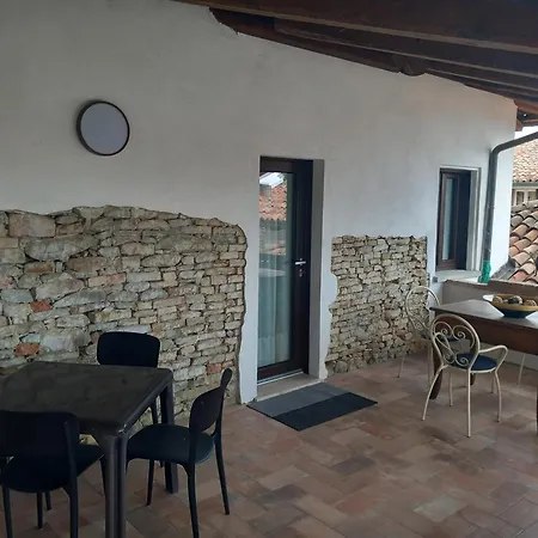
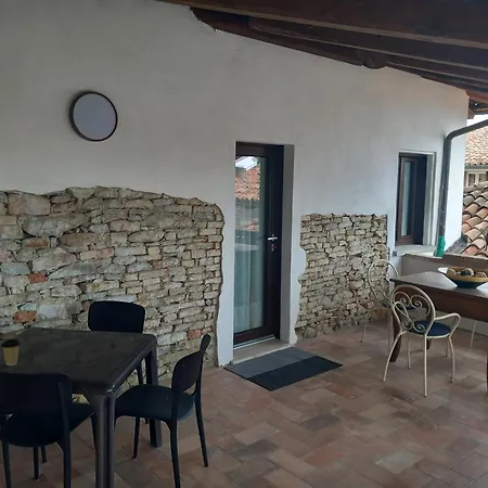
+ coffee cup [0,338,22,367]
